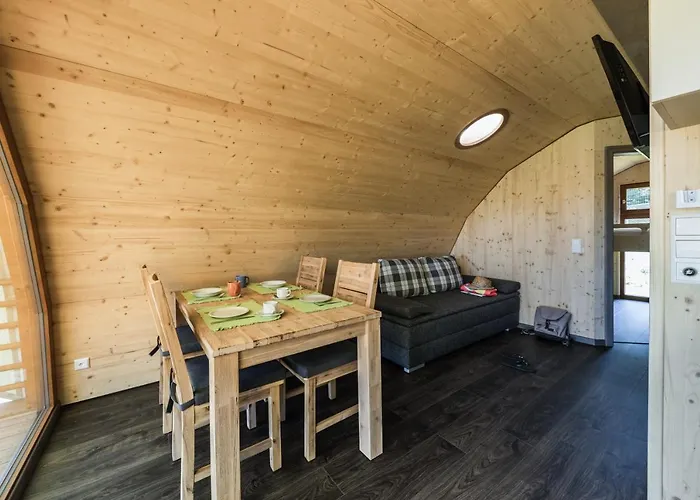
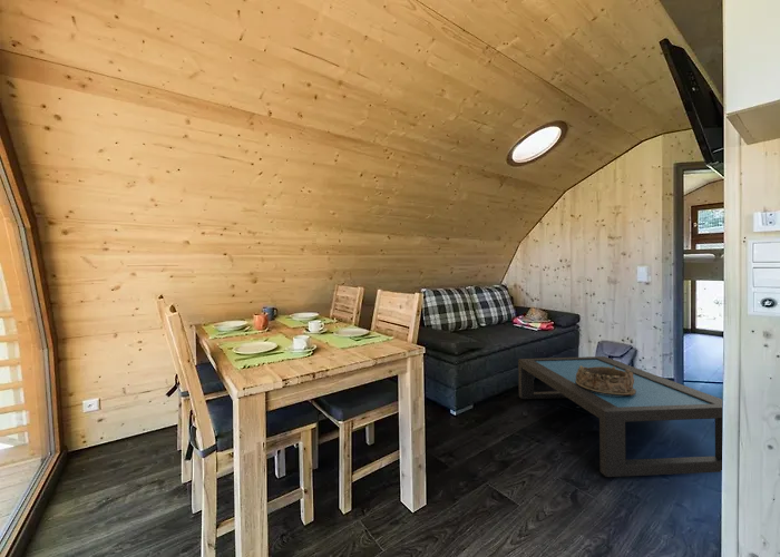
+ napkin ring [575,365,636,395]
+ coffee table [517,355,723,478]
